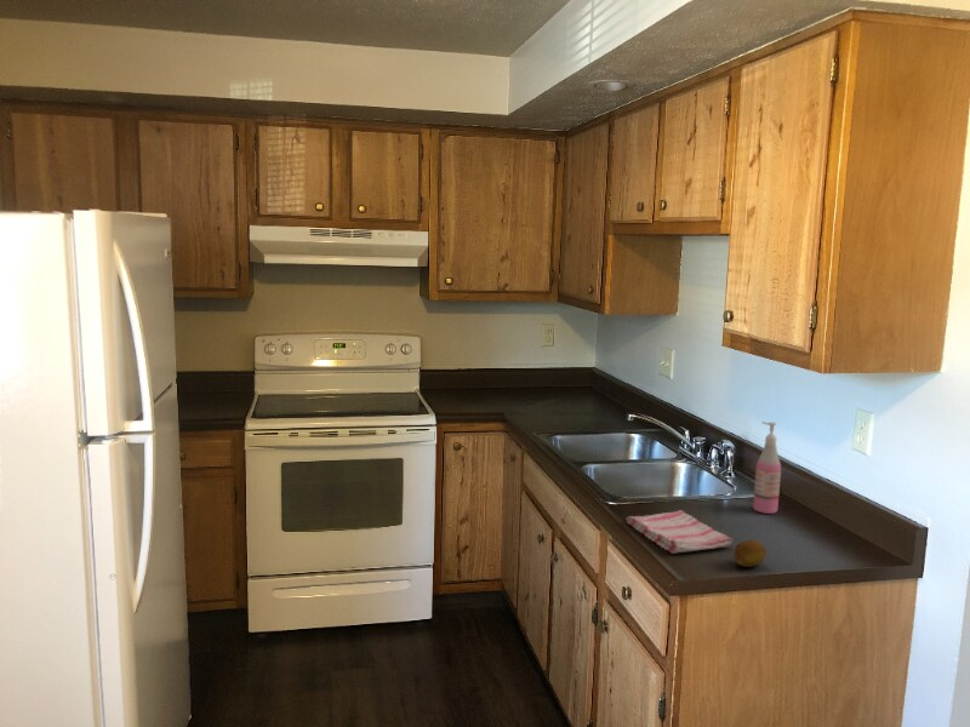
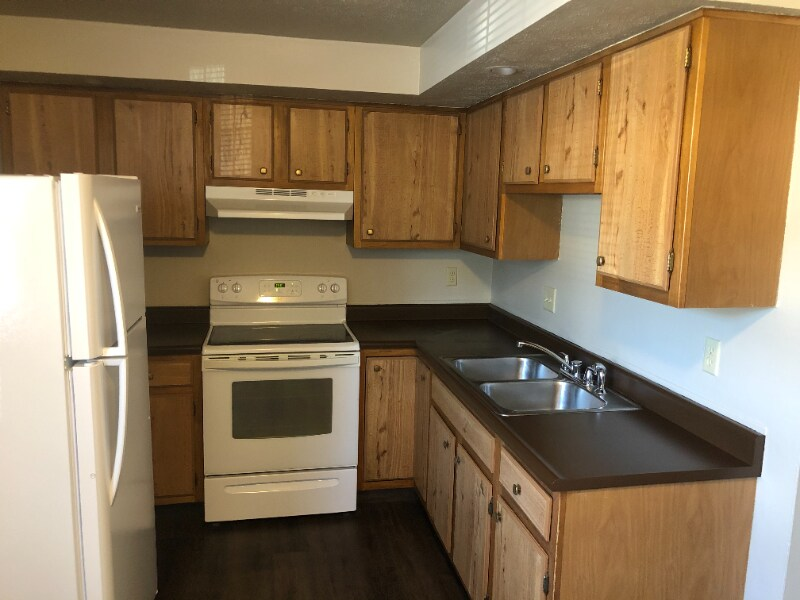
- dish towel [626,510,734,555]
- soap dispenser [752,420,782,515]
- fruit [732,539,768,568]
